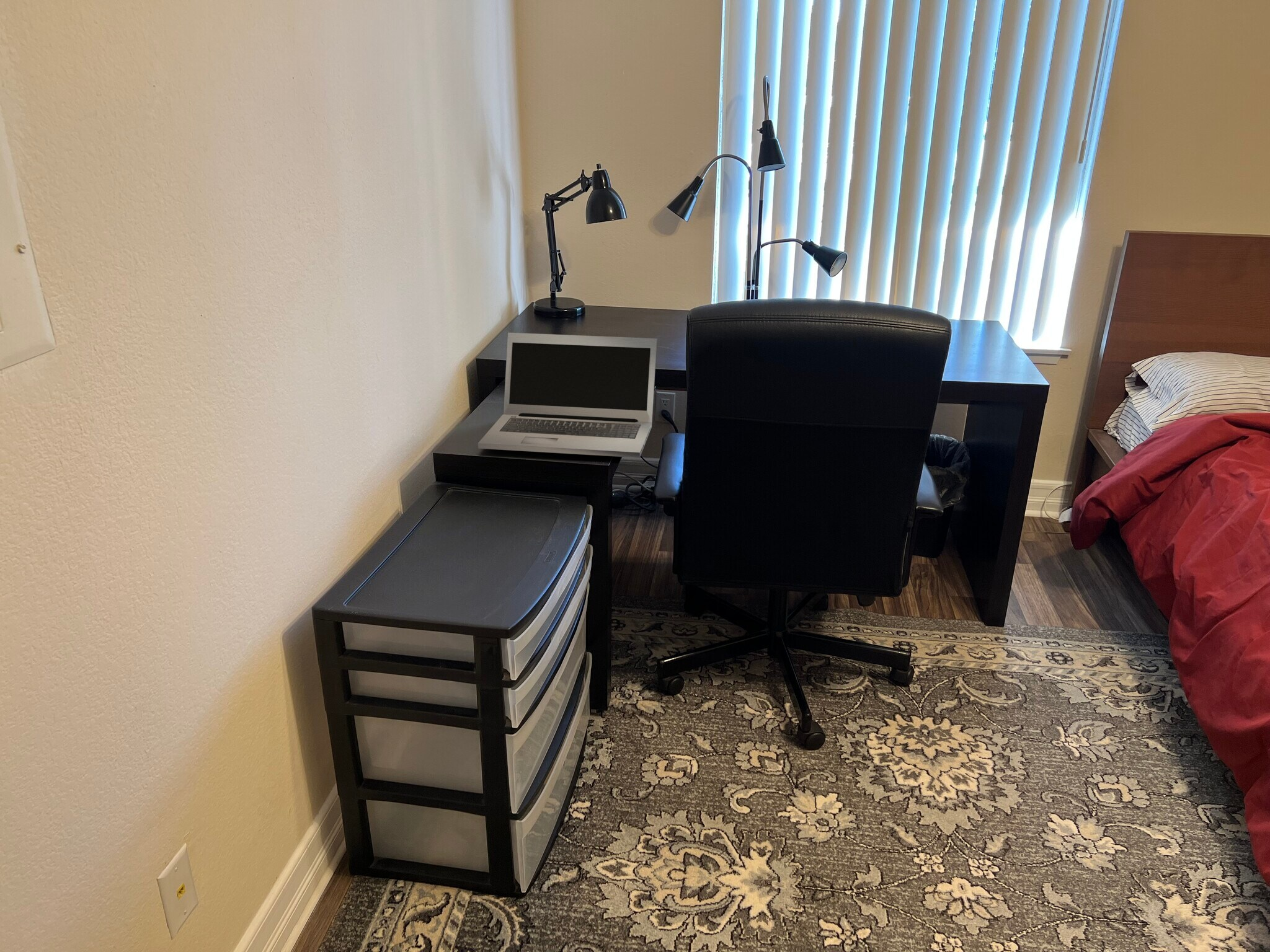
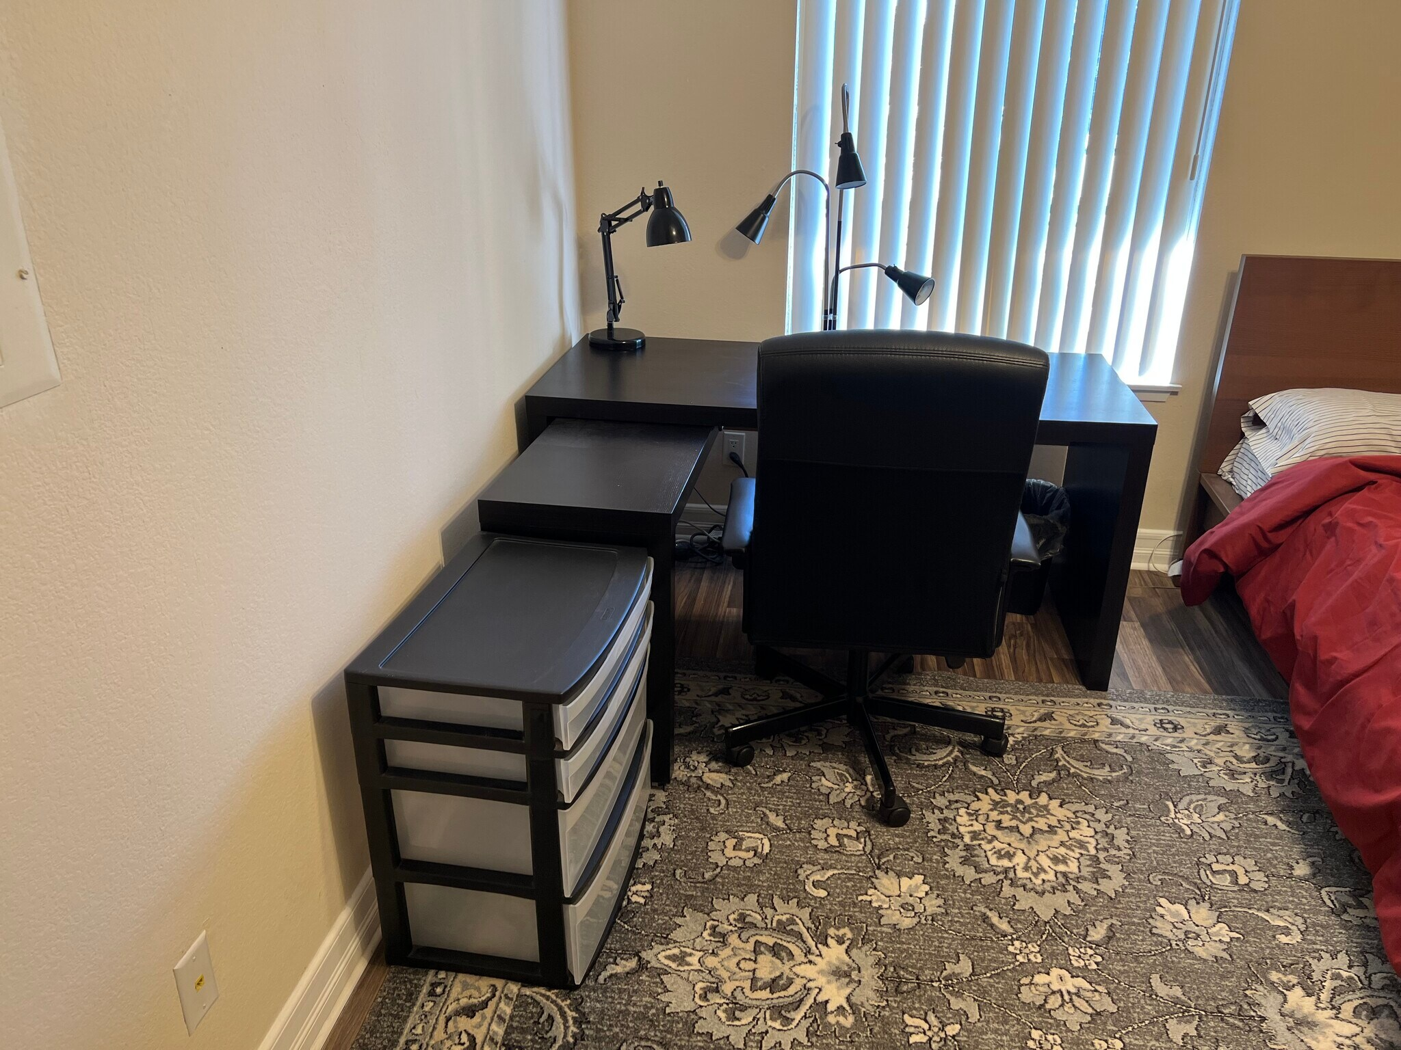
- laptop [477,332,657,458]
